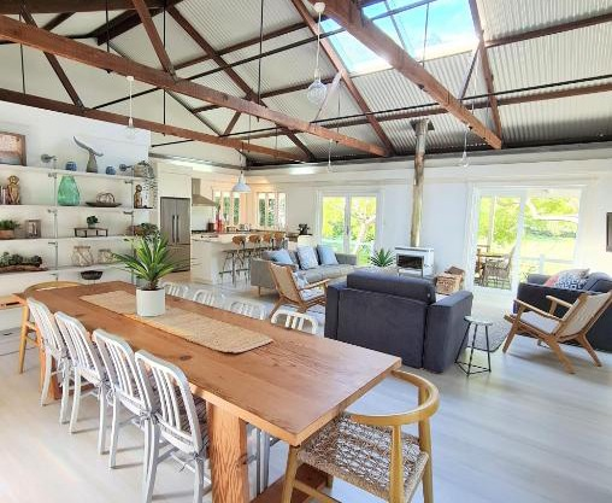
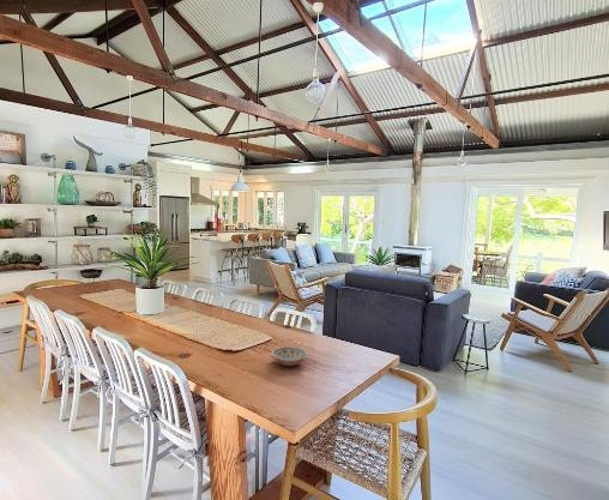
+ bowl [271,345,309,367]
